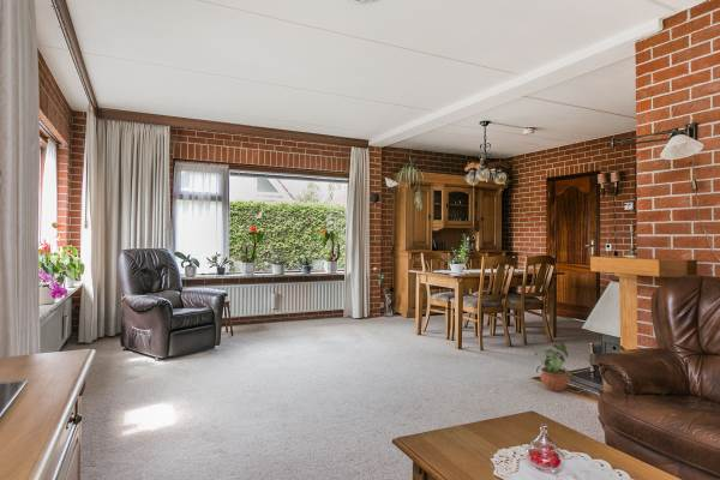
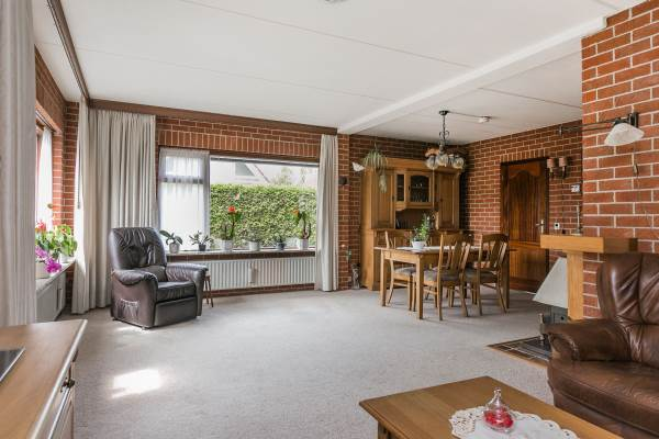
- potted plant [534,341,572,392]
